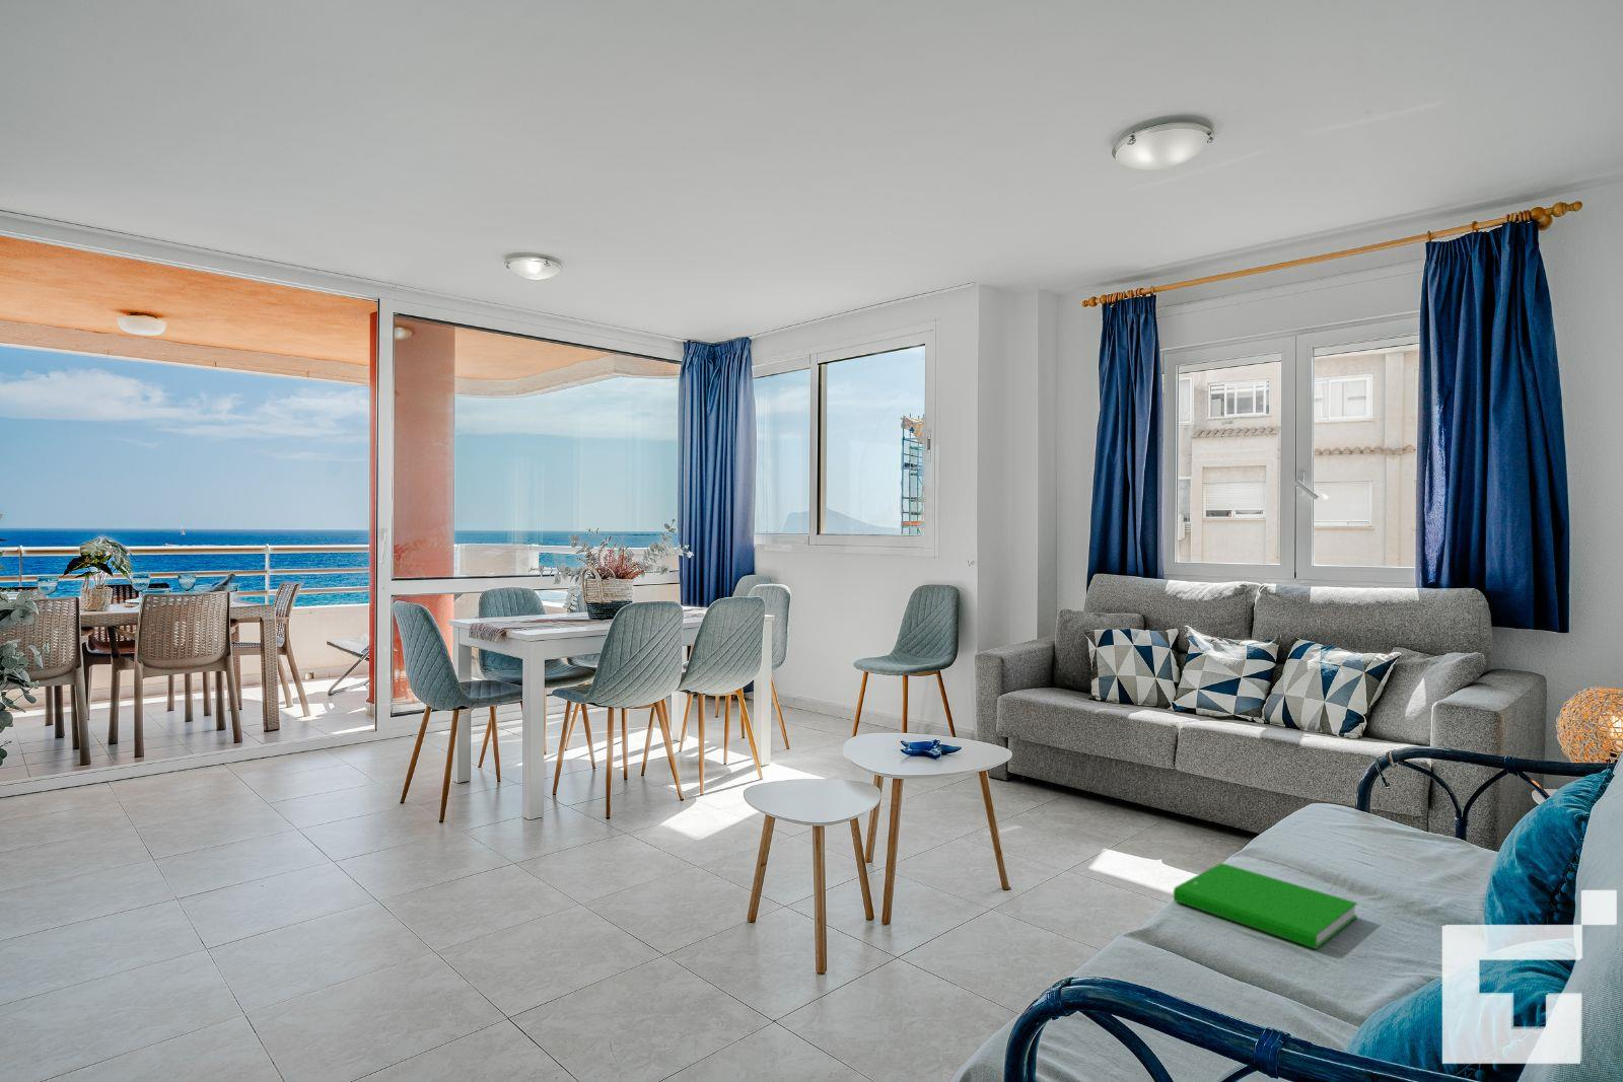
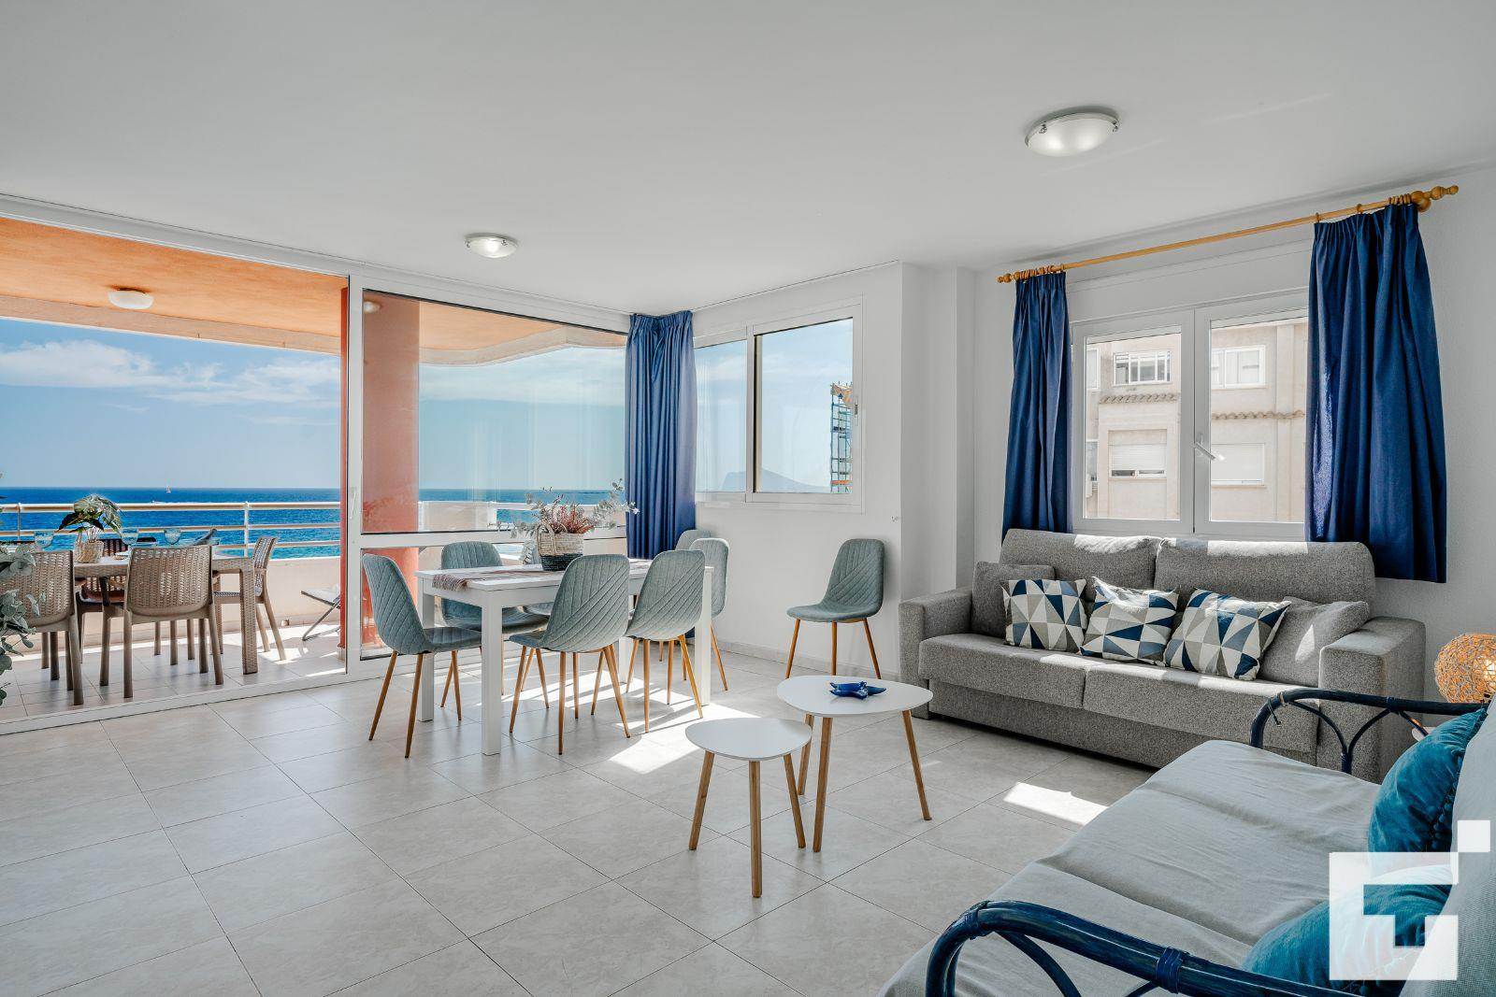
- book [1173,862,1359,950]
